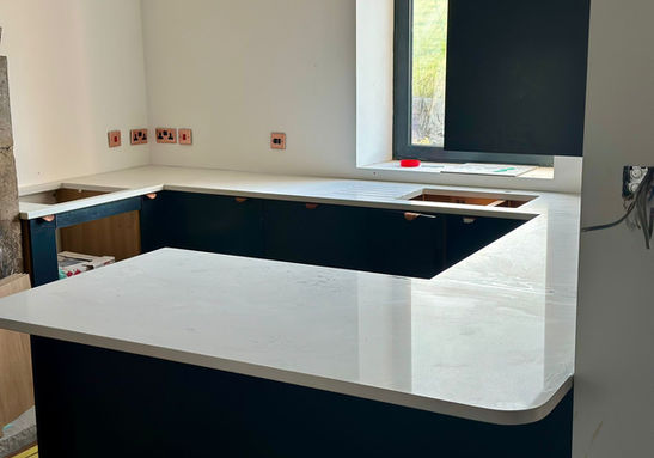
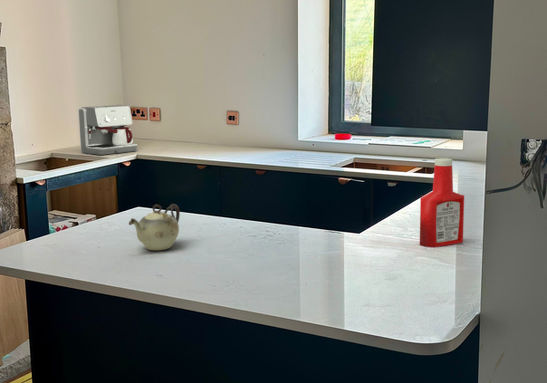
+ soap bottle [419,157,465,249]
+ teapot [128,203,181,251]
+ coffee maker [77,104,138,156]
